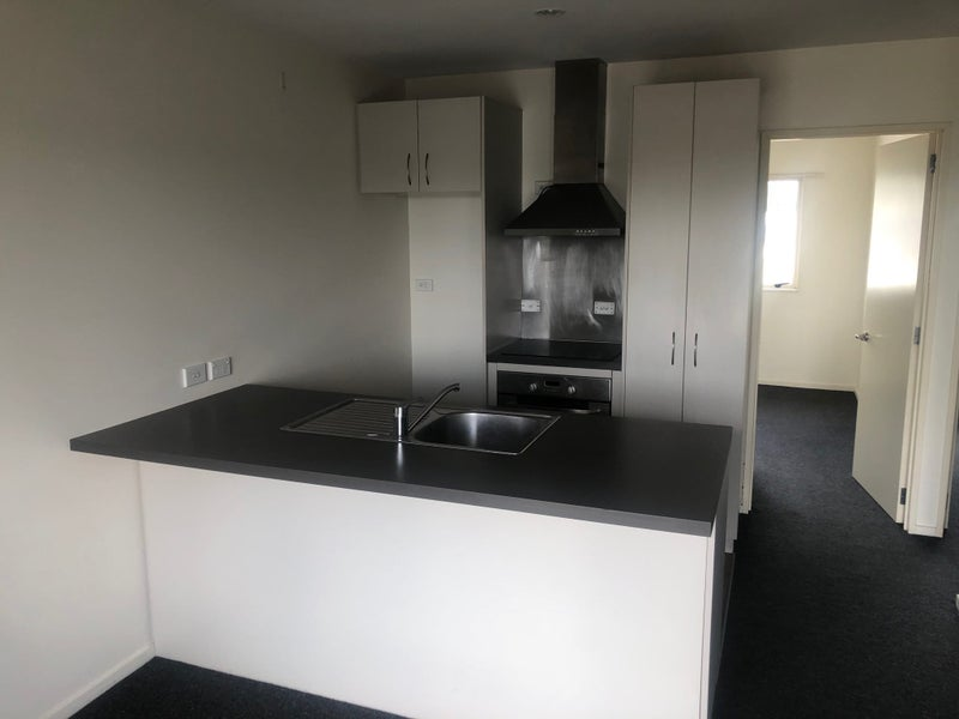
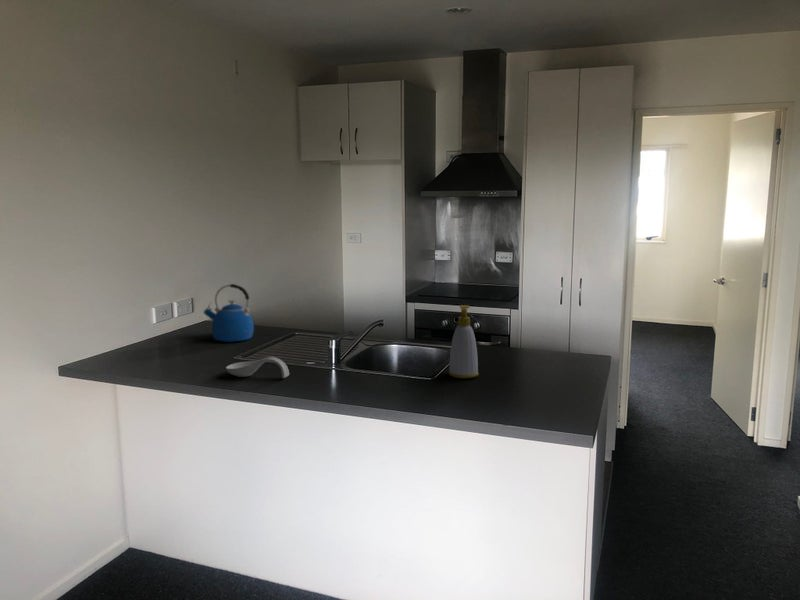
+ kettle [203,283,255,343]
+ soap bottle [447,304,480,379]
+ spoon rest [225,356,290,379]
